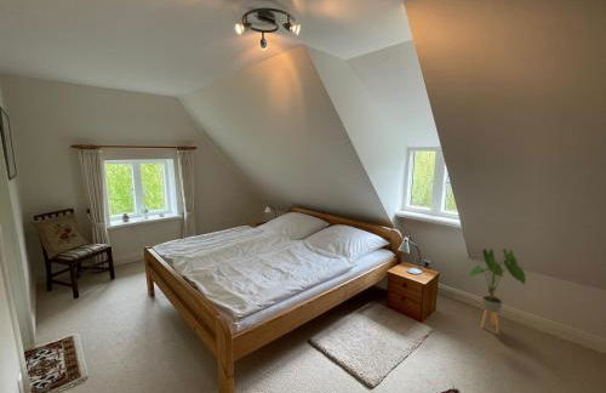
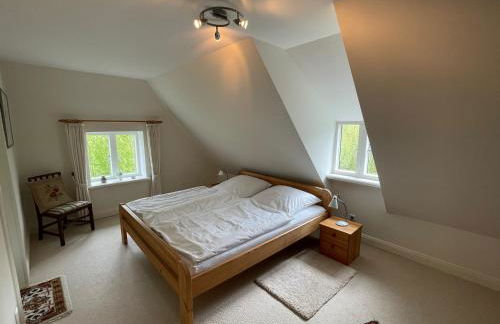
- house plant [467,247,527,335]
